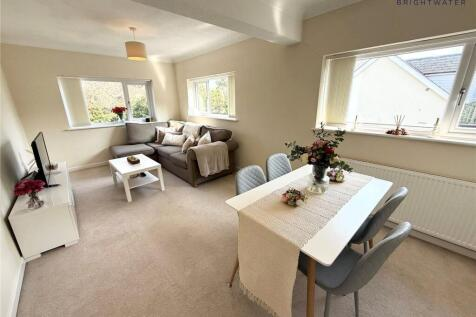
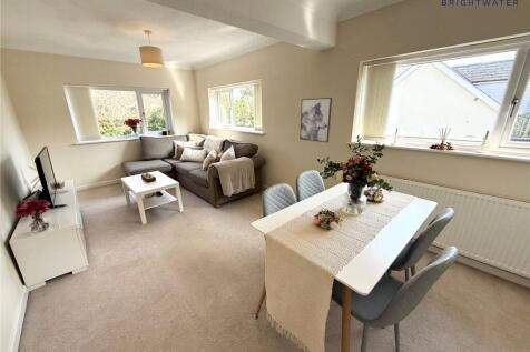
+ wall art [298,97,333,143]
